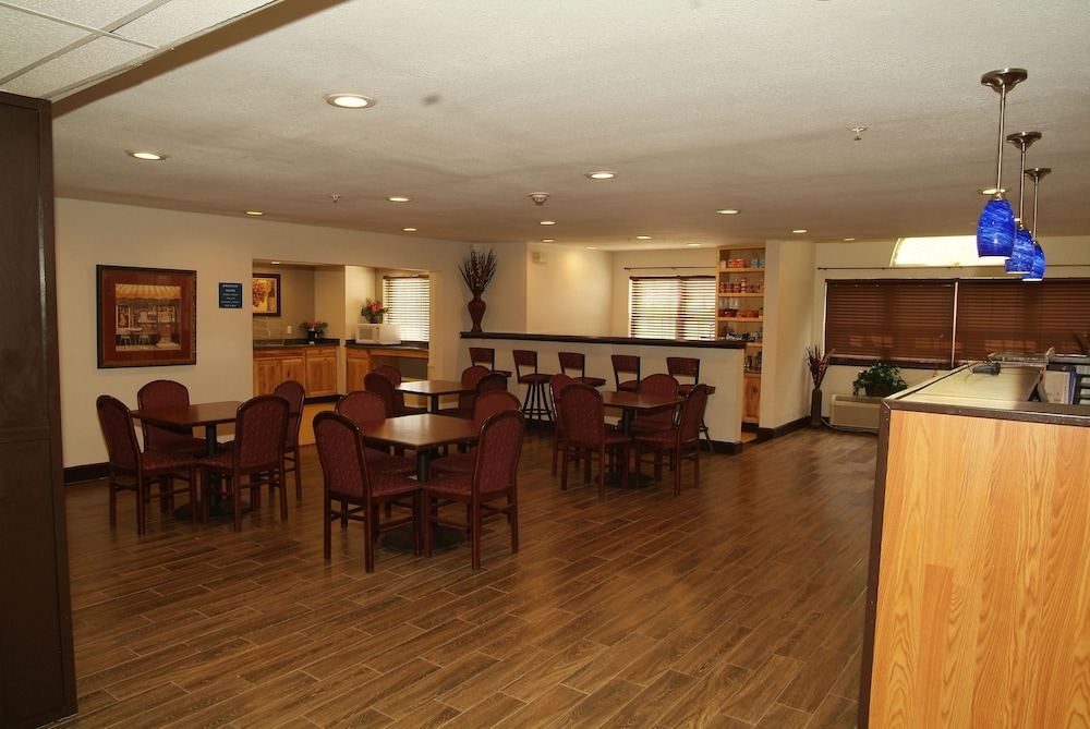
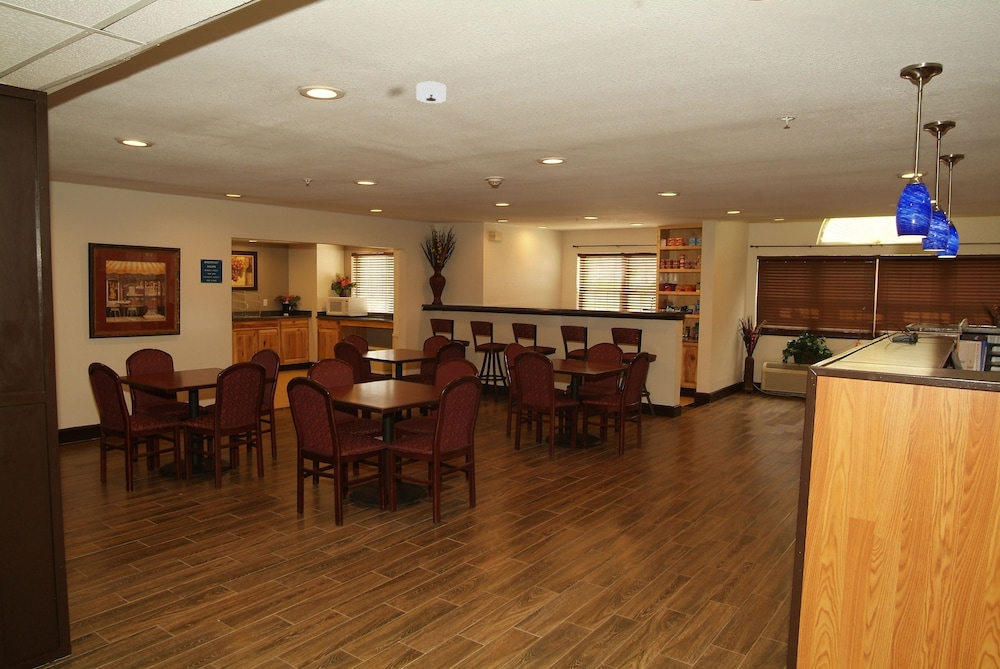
+ smoke detector [416,81,447,104]
